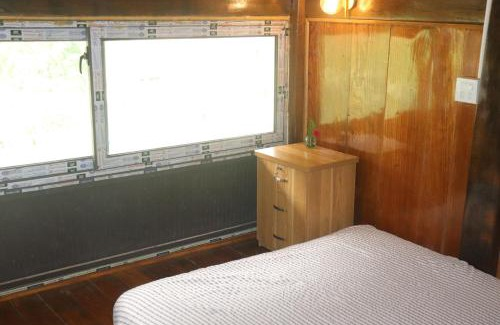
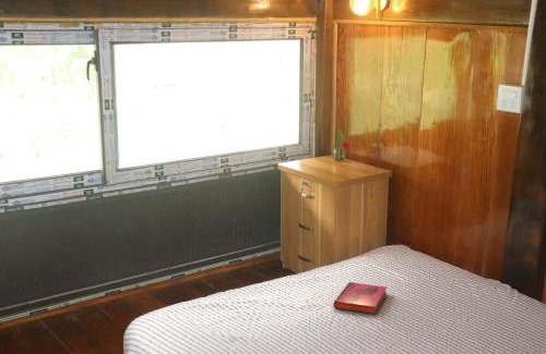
+ hardback book [332,281,388,315]
